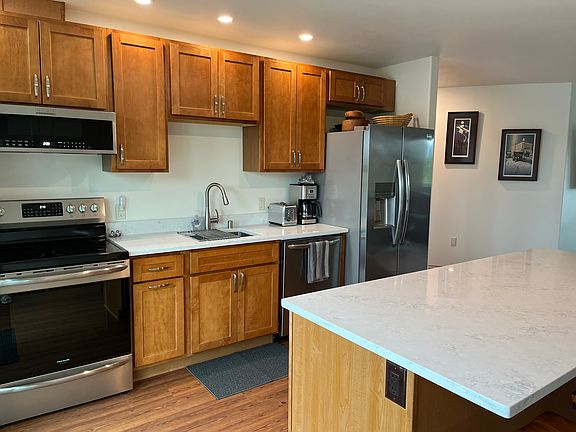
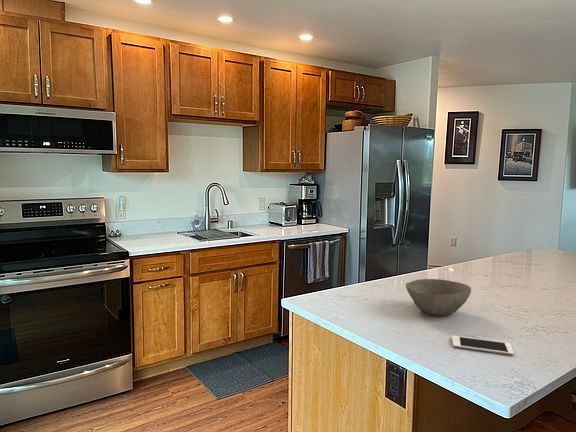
+ bowl [405,278,472,317]
+ cell phone [451,335,515,356]
